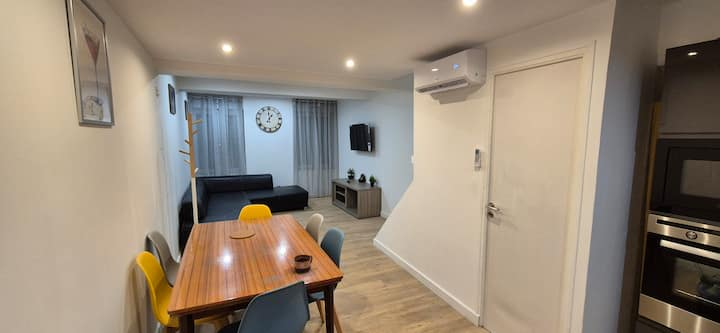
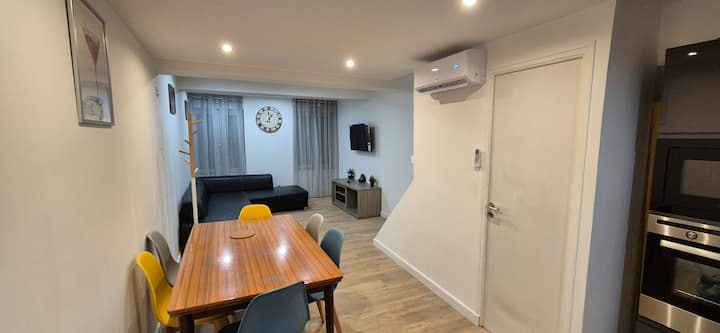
- cup [293,254,314,274]
